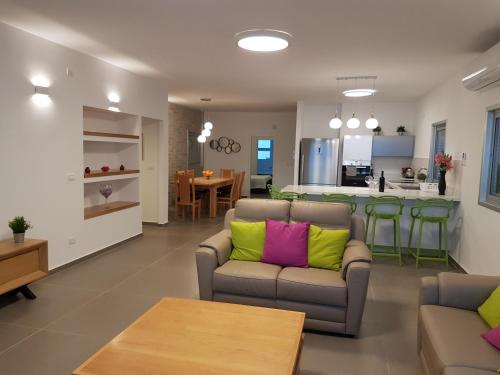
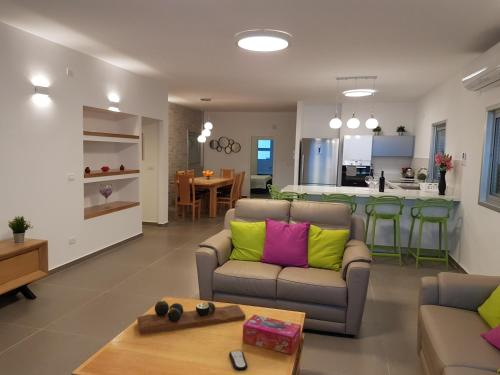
+ tissue box [242,314,302,355]
+ decorative tray [137,299,246,335]
+ remote control [228,350,248,372]
